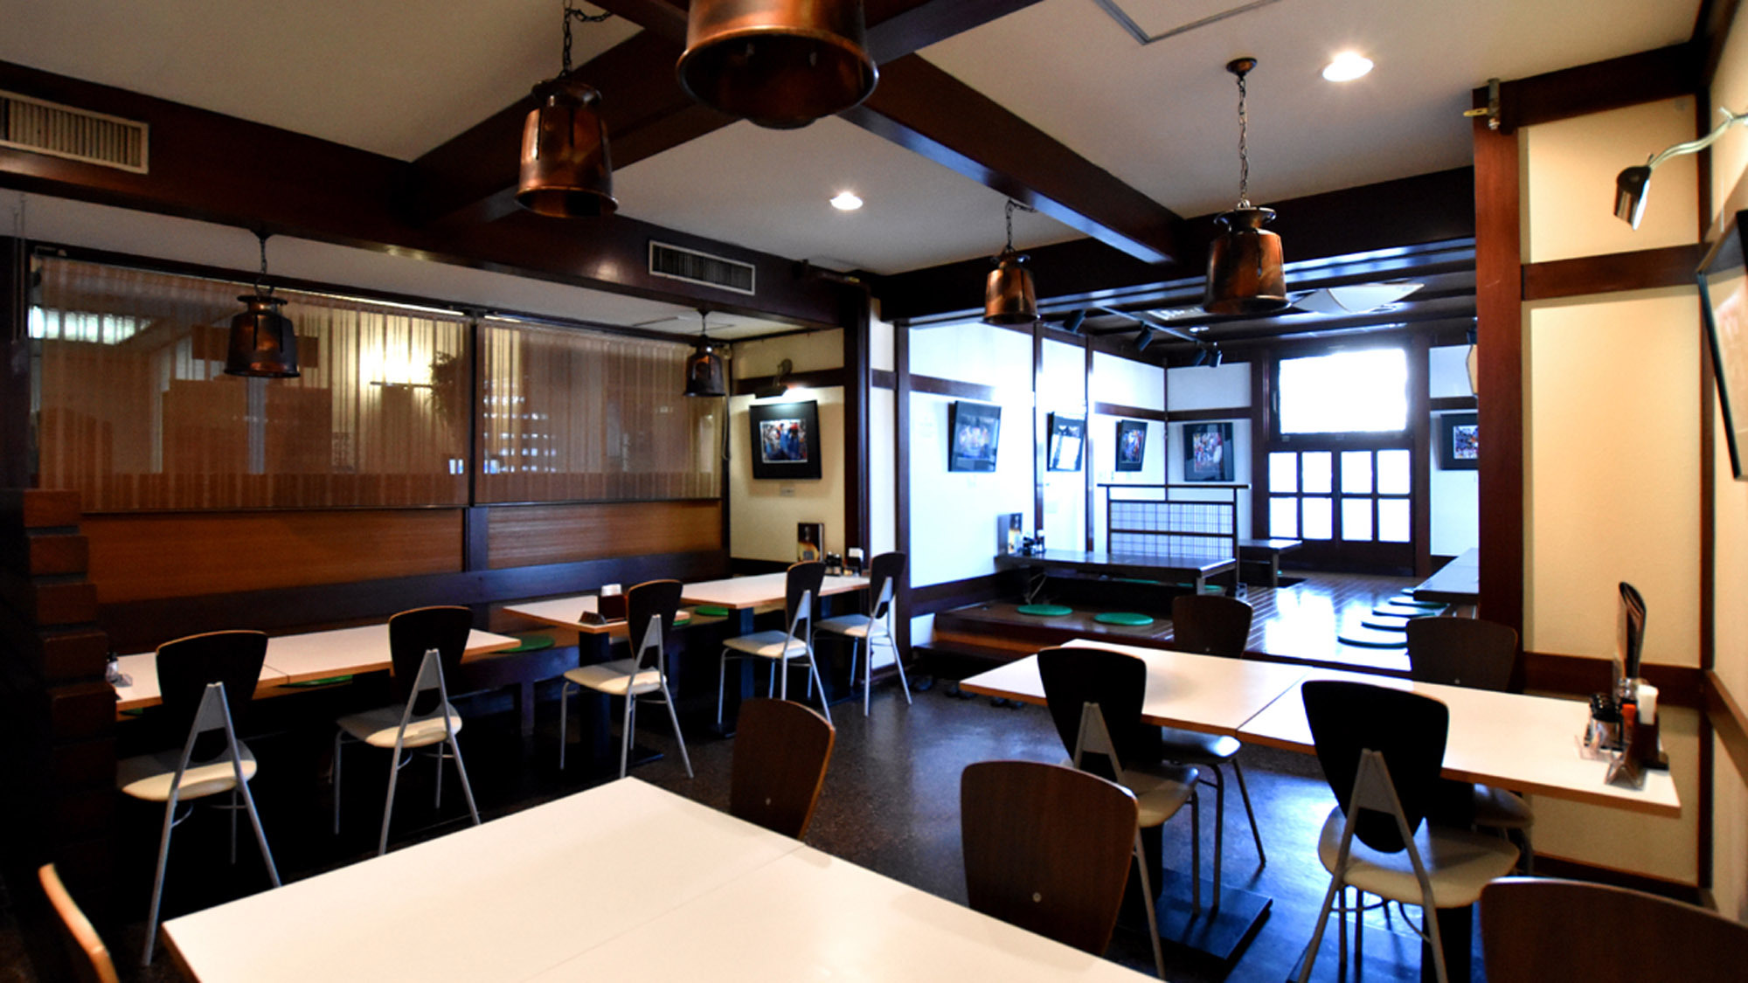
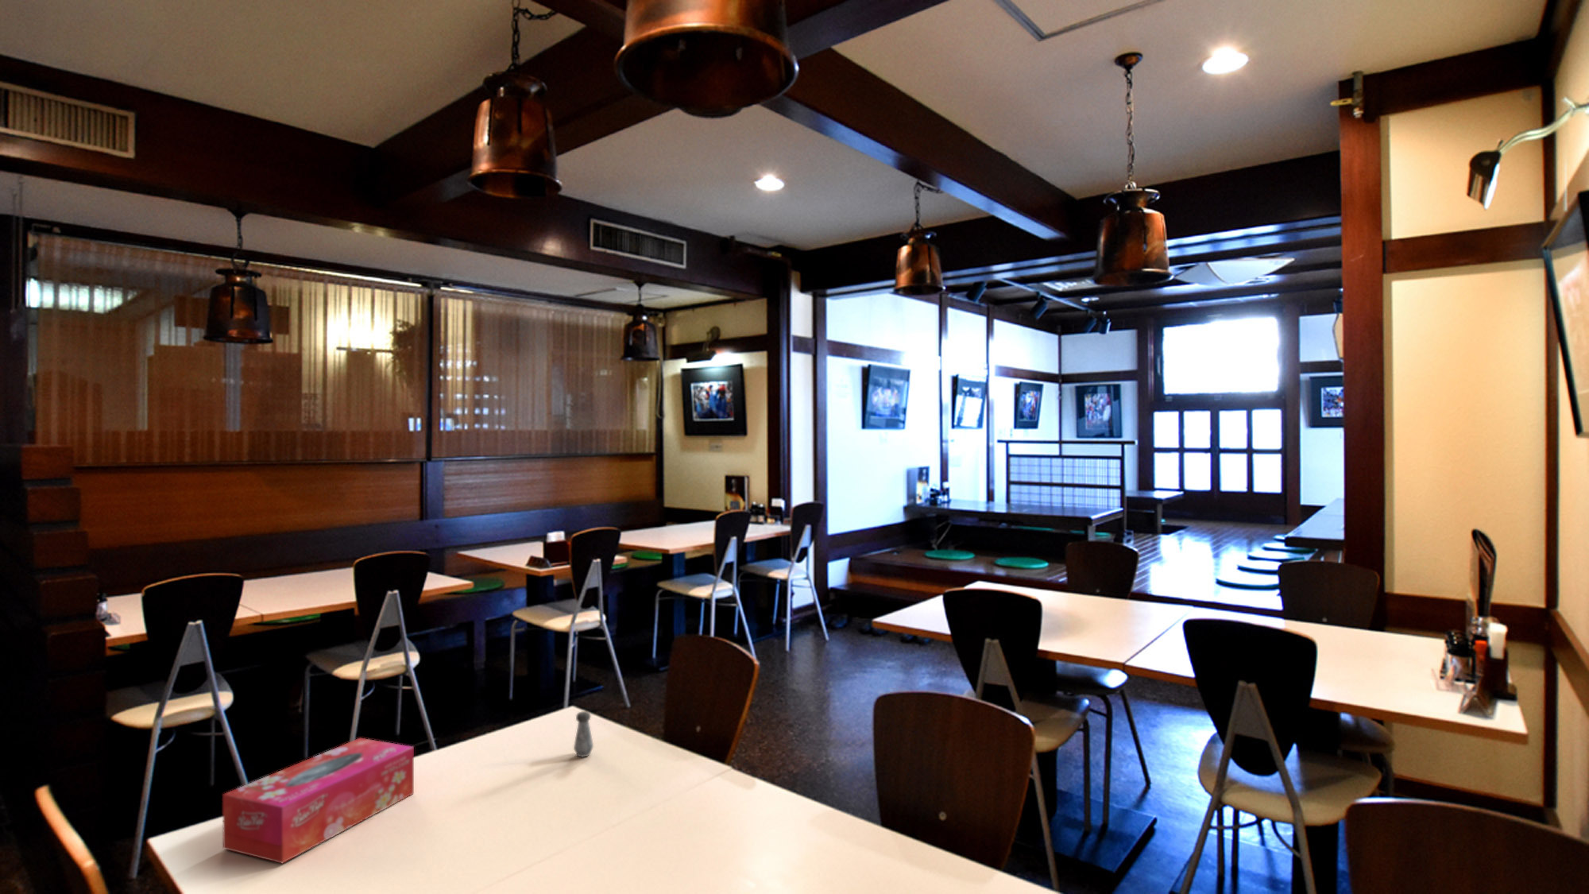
+ salt shaker [573,711,595,759]
+ tissue box [223,738,415,865]
